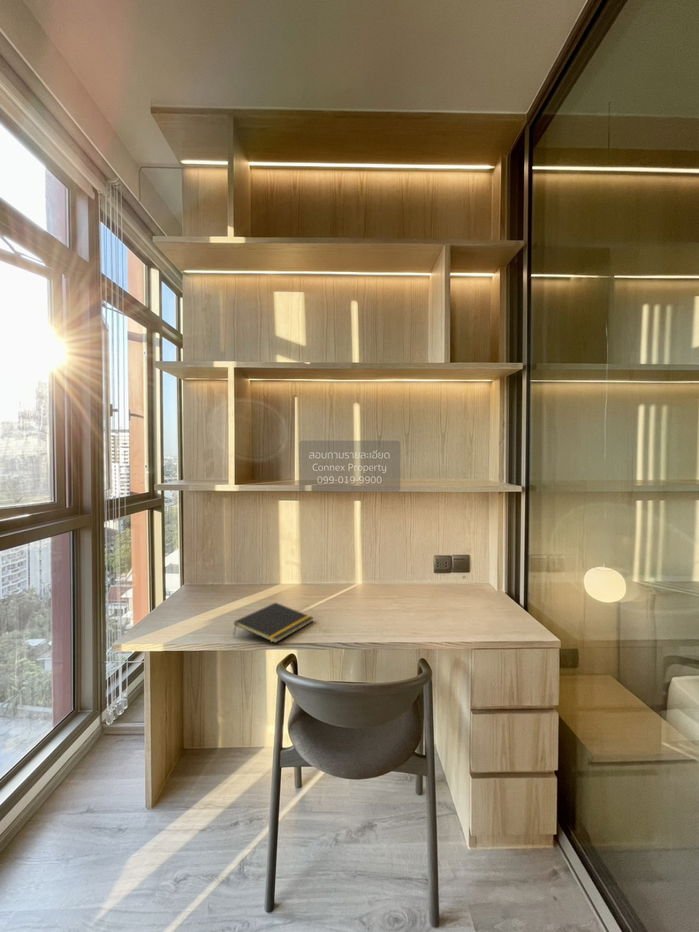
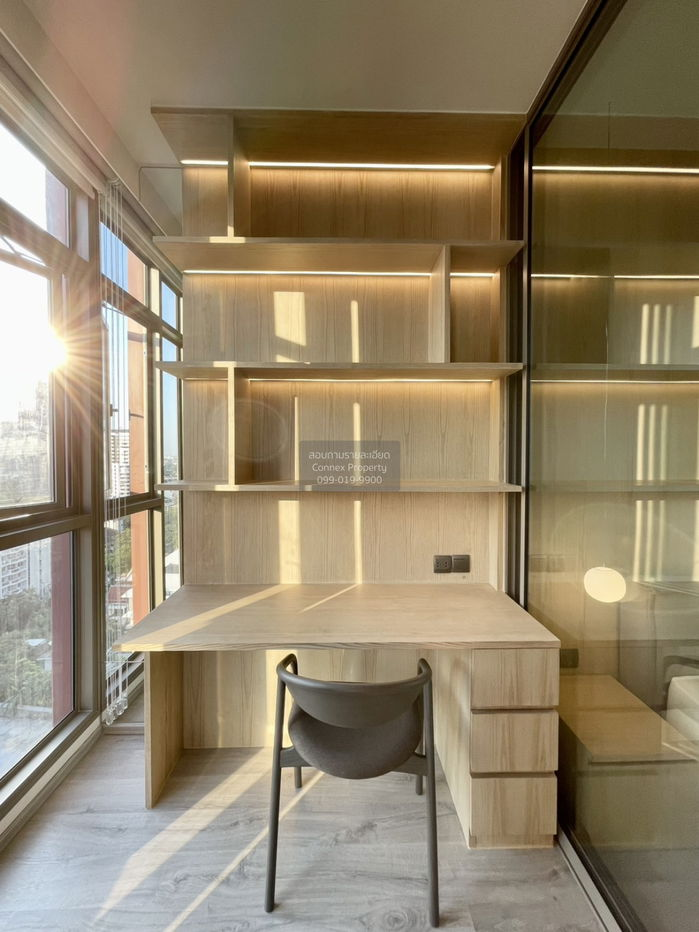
- notepad [232,602,315,644]
